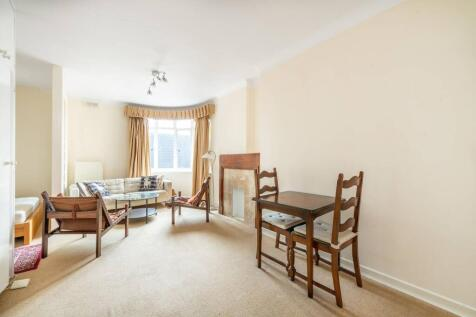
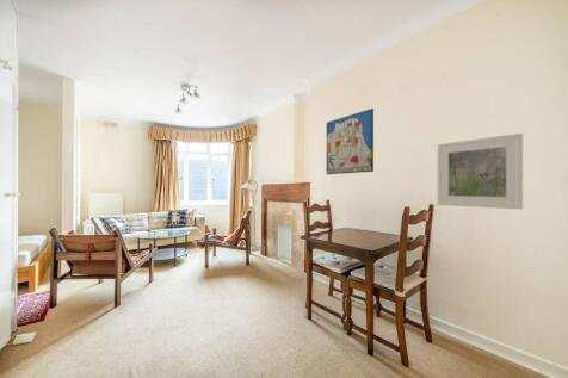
+ wall art [326,107,375,175]
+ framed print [437,132,524,210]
